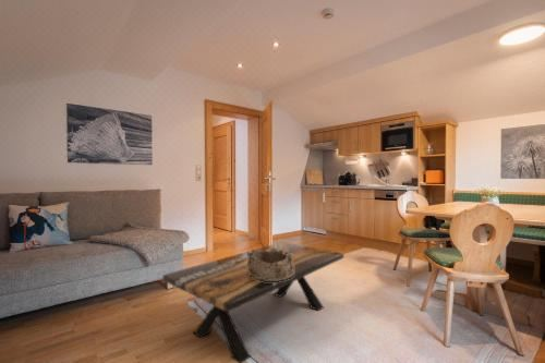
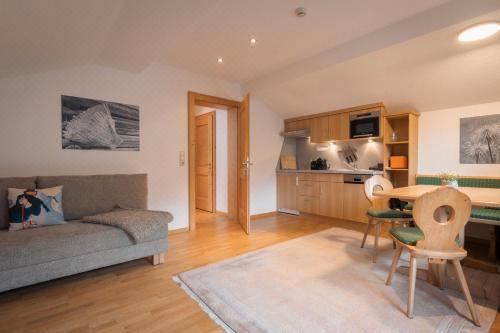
- coffee table [161,241,344,363]
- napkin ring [246,247,294,282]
